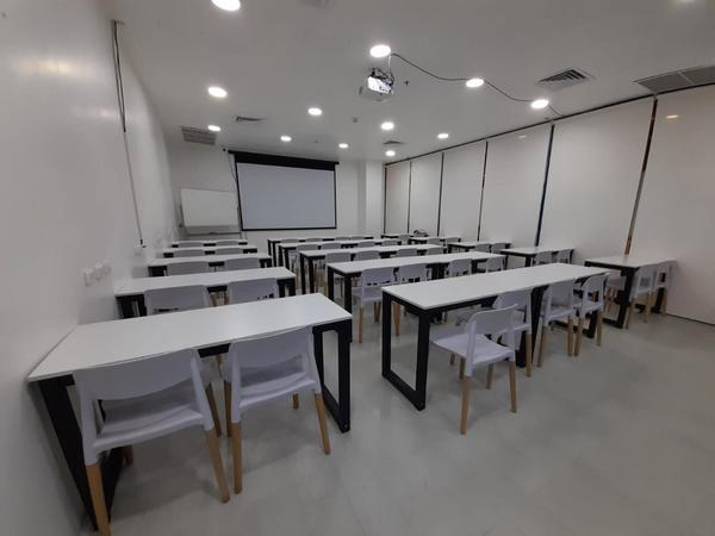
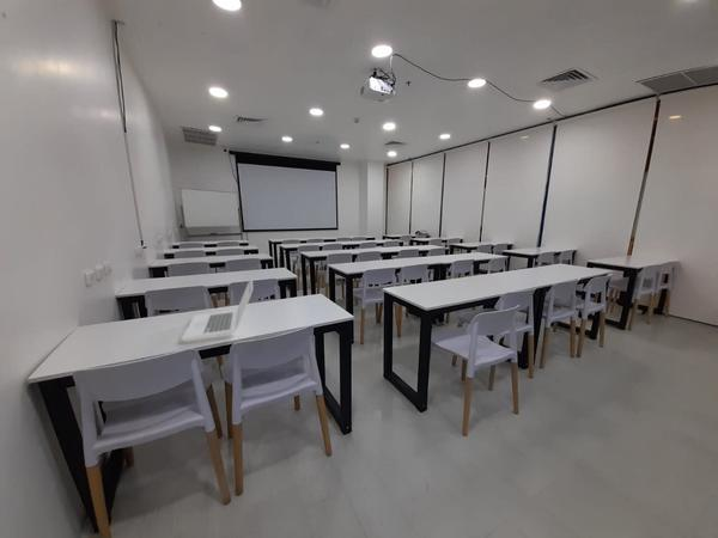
+ laptop [181,275,254,342]
